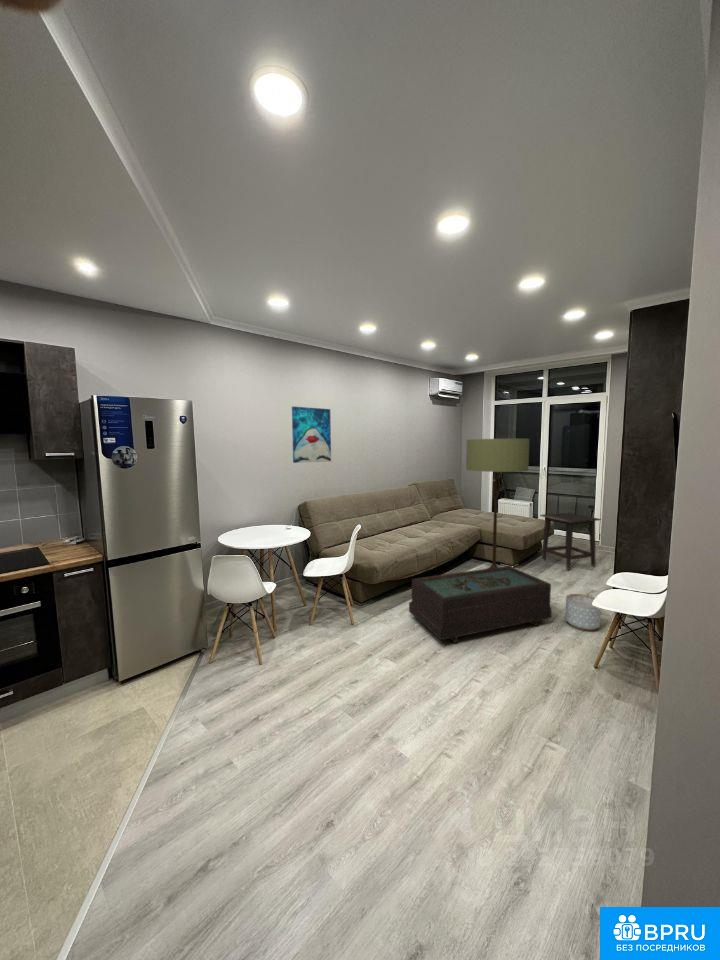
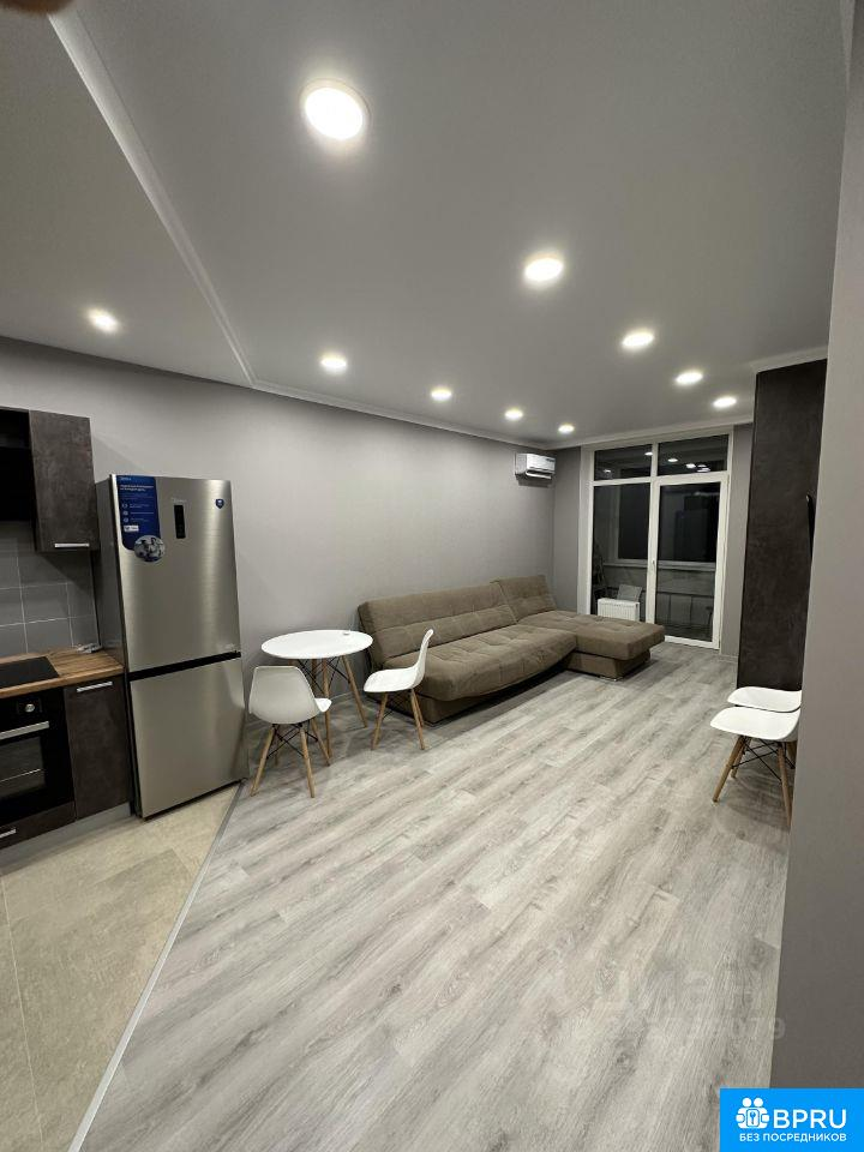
- wall art [291,405,332,464]
- coffee table [408,565,553,644]
- side table [539,512,602,571]
- floor lamp [465,437,530,569]
- planter [564,593,602,632]
